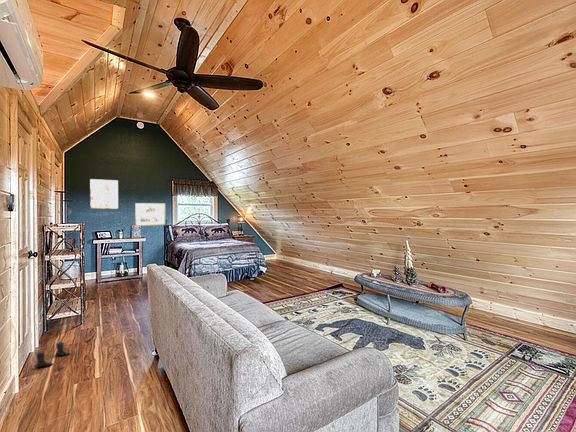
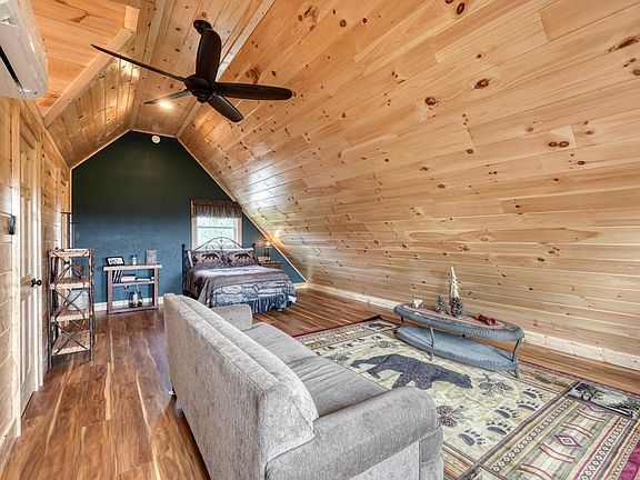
- wall art [89,178,120,210]
- wall art [134,202,167,227]
- boots [33,341,72,368]
